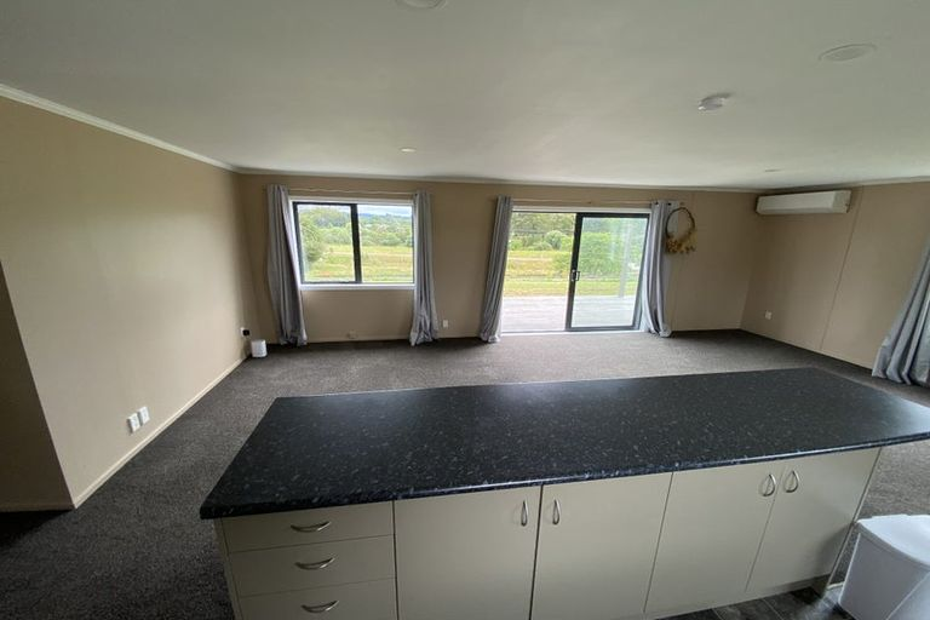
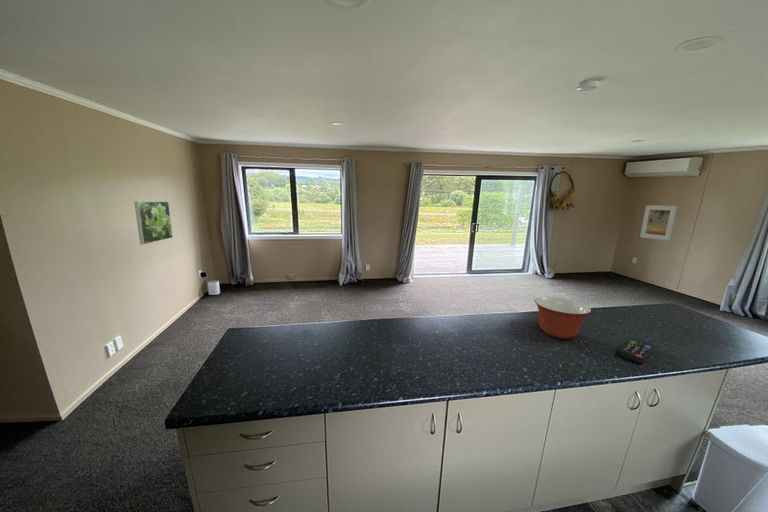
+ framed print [639,204,678,242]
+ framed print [133,200,174,245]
+ mixing bowl [534,296,592,340]
+ remote control [617,337,656,364]
